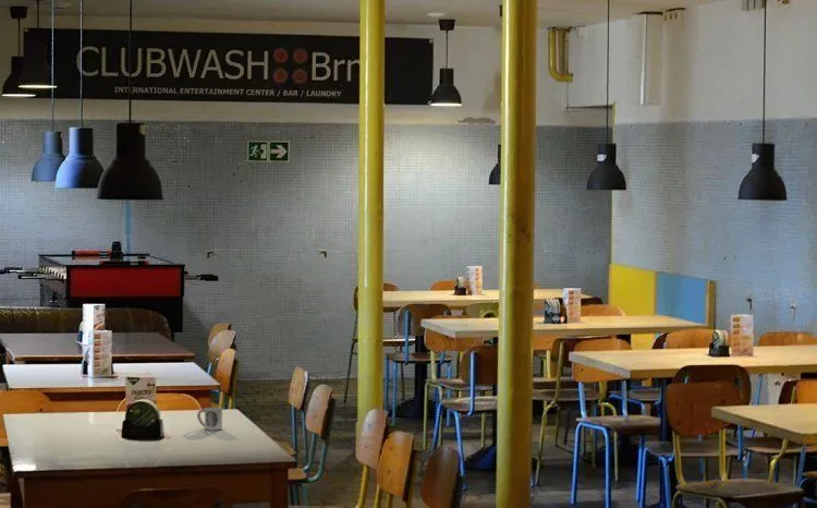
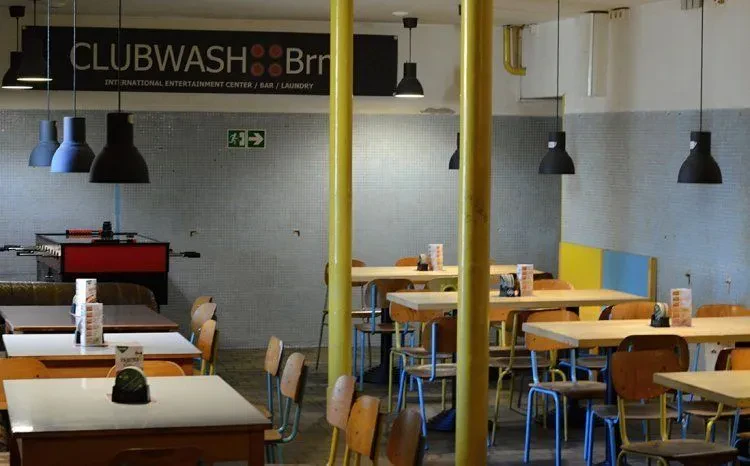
- cup [196,407,223,431]
